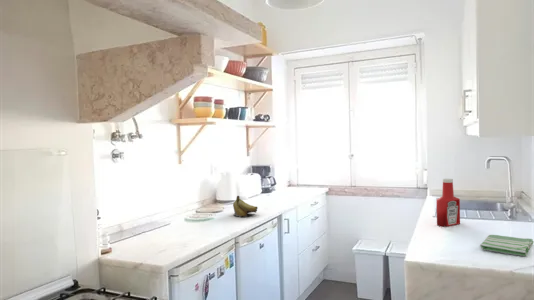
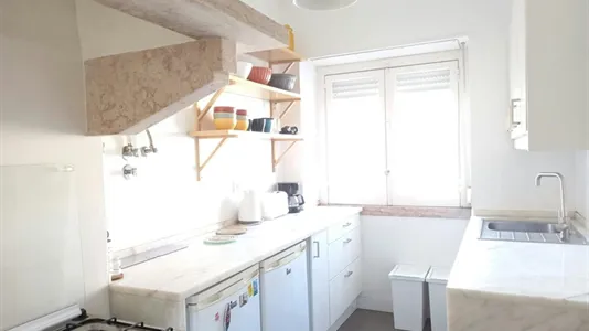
- soap bottle [435,178,461,228]
- fruit [232,195,259,218]
- dish towel [479,234,534,257]
